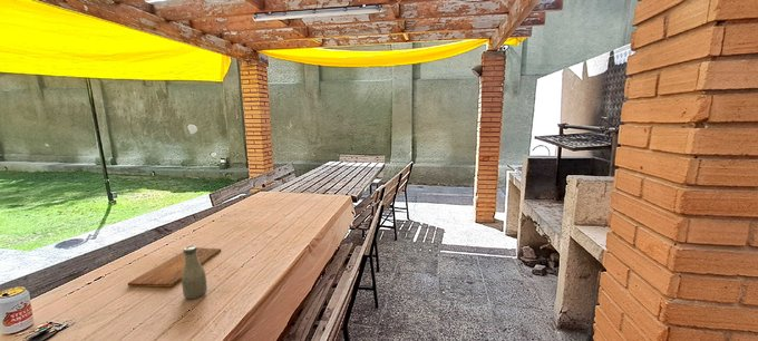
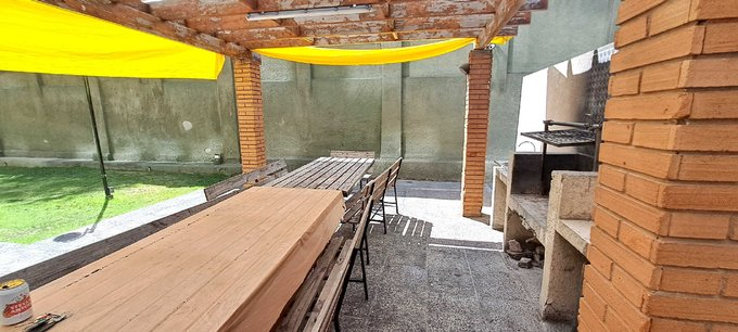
- bottle [181,245,208,300]
- cutting board [127,246,222,288]
